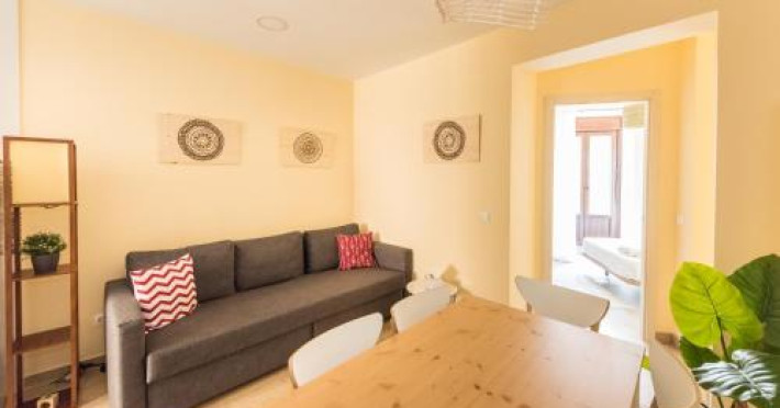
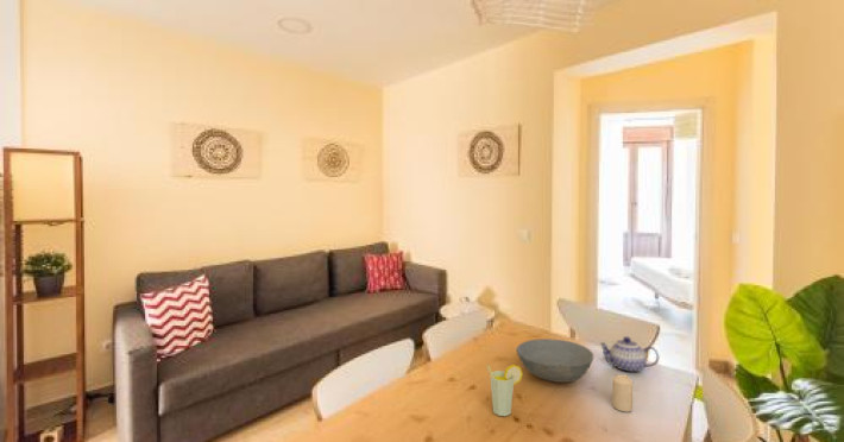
+ bowl [516,337,594,384]
+ candle [611,374,634,413]
+ cup [485,364,524,417]
+ teapot [599,335,660,373]
